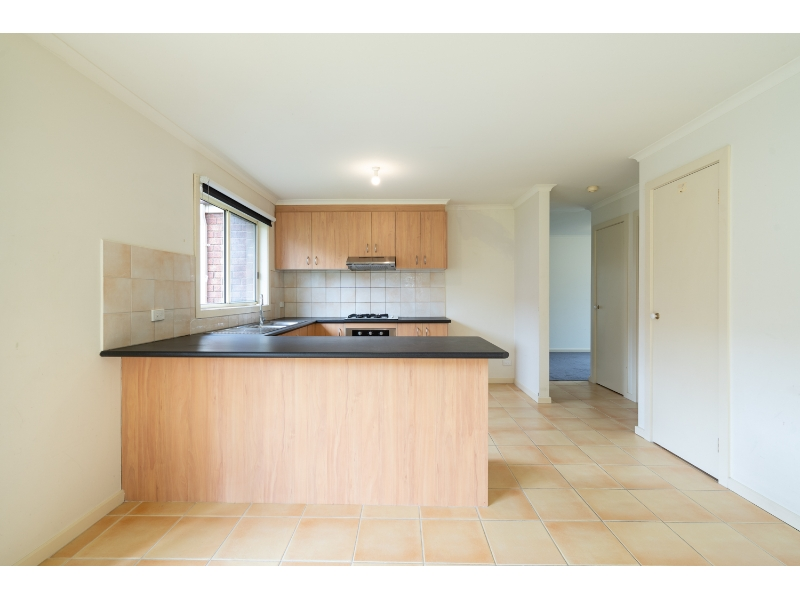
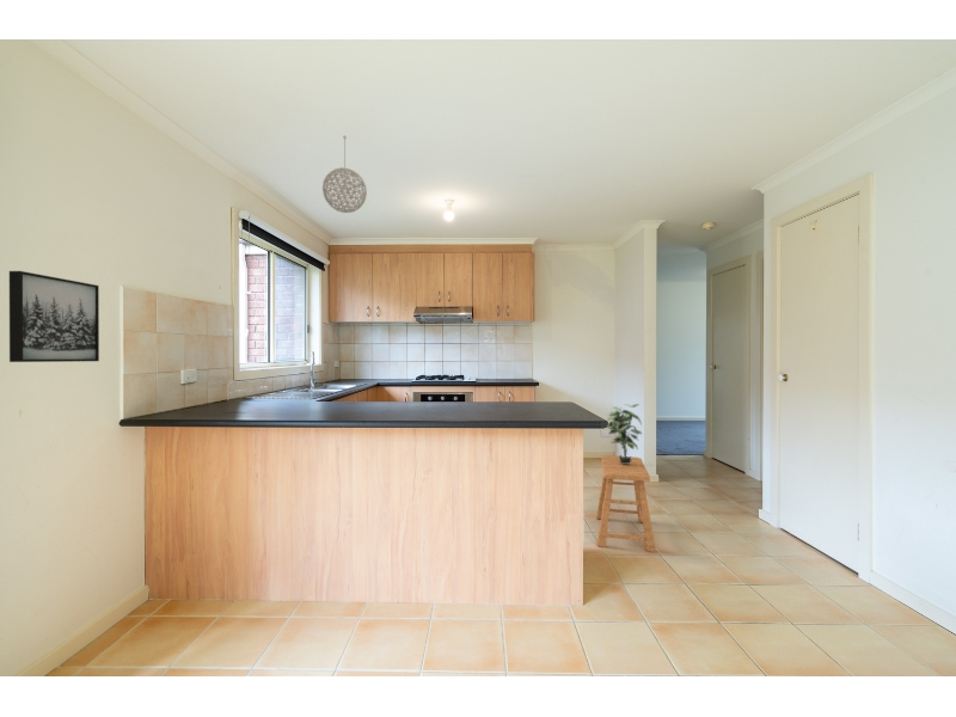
+ wall art [8,270,100,363]
+ pendant light [321,135,368,214]
+ stool [595,454,657,553]
+ potted plant [606,403,643,464]
